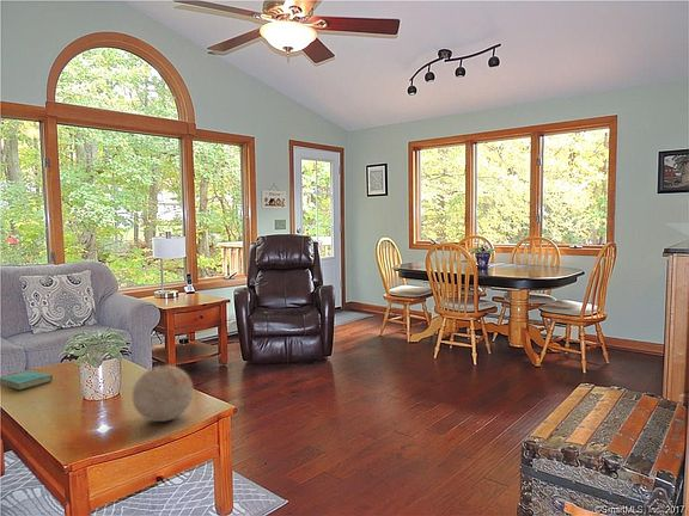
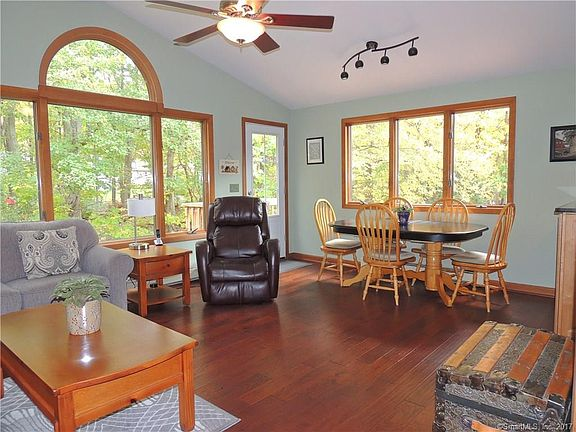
- book [0,369,54,391]
- decorative ball [132,364,195,423]
